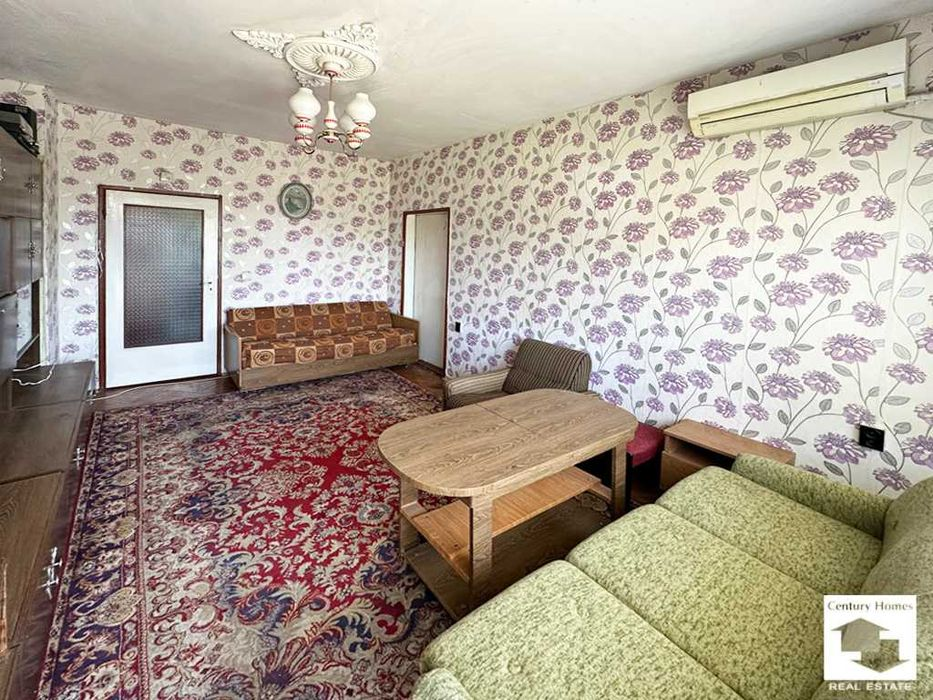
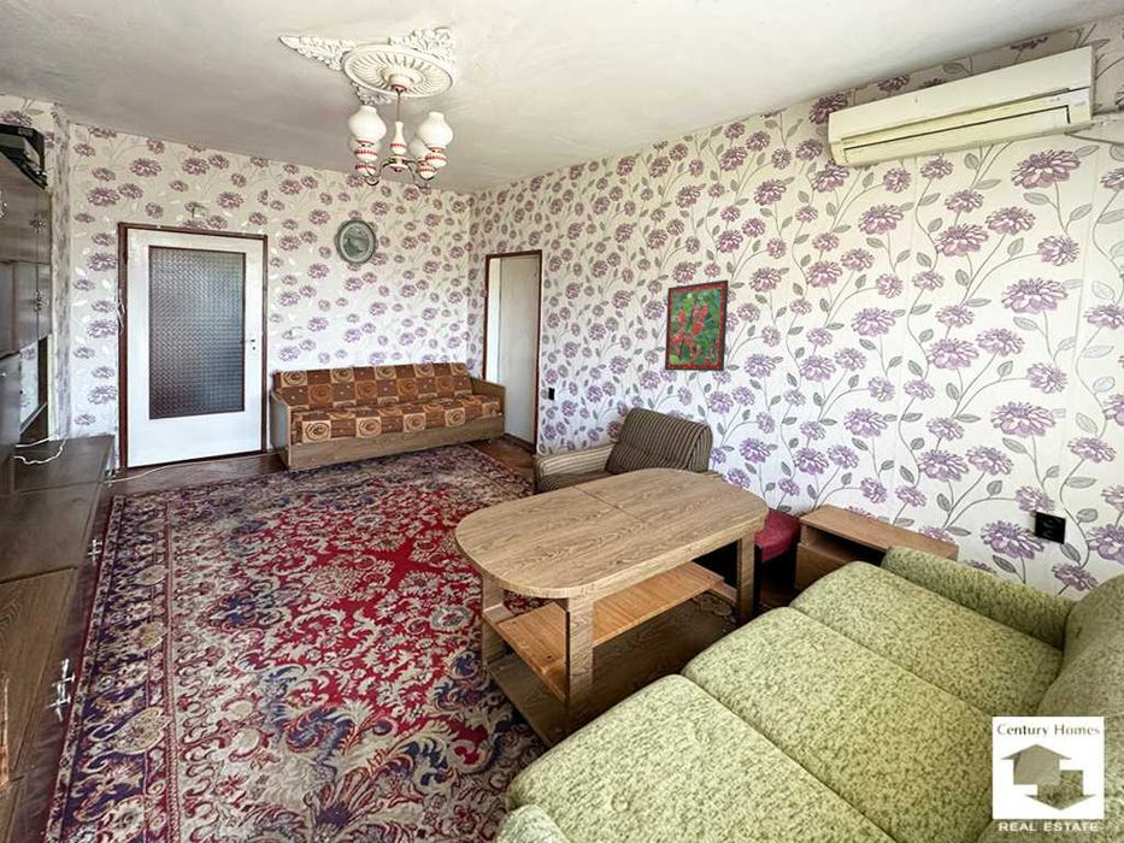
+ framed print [664,278,730,372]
